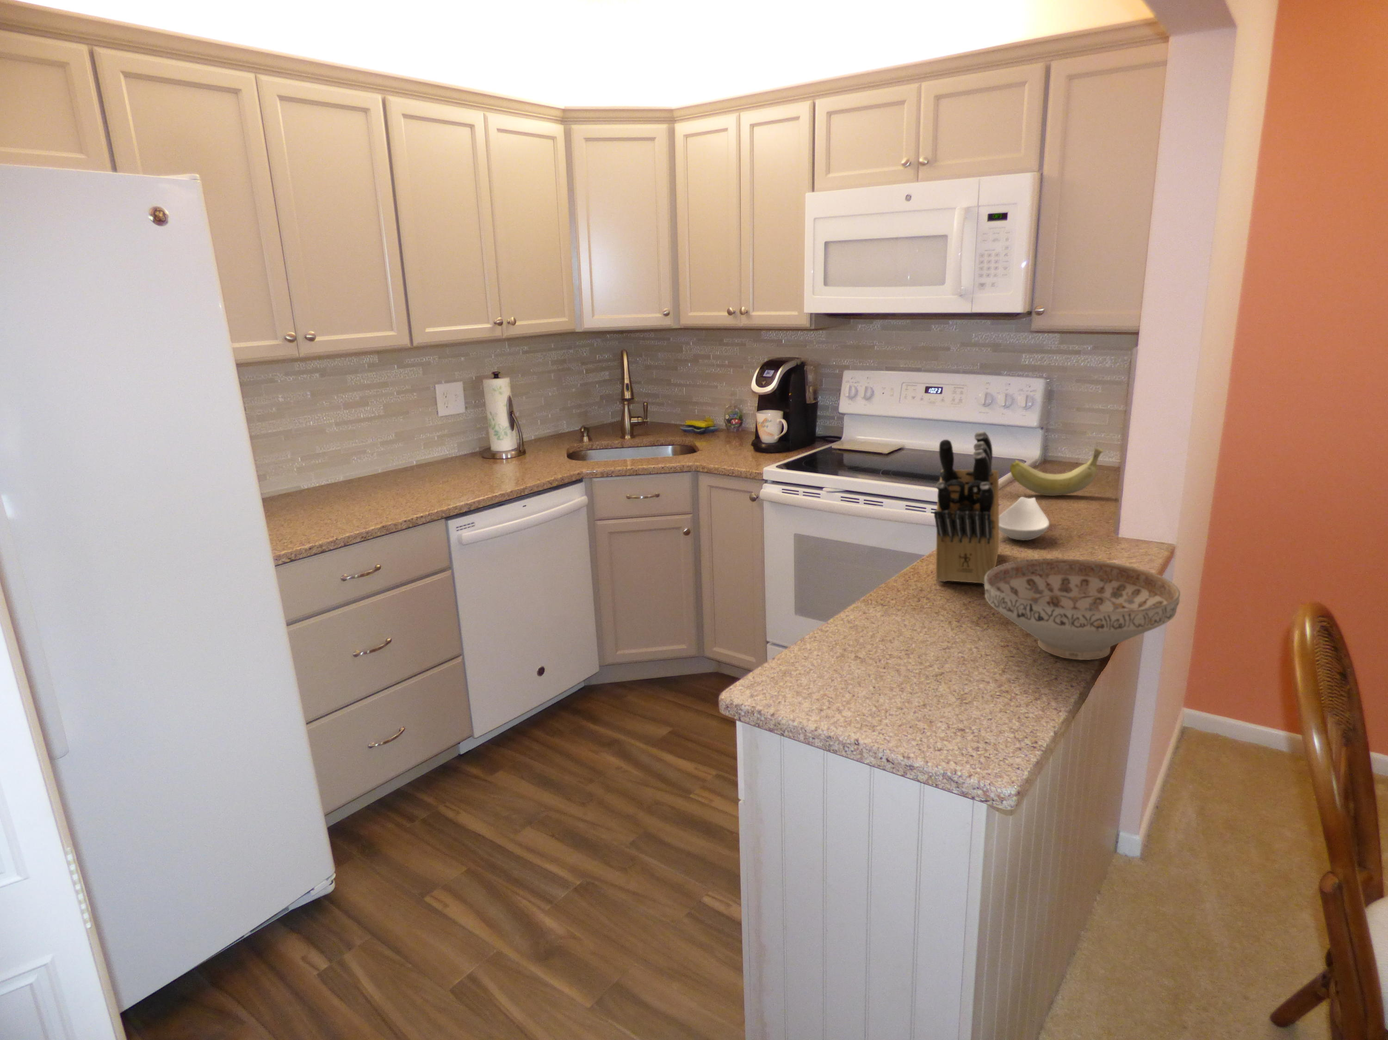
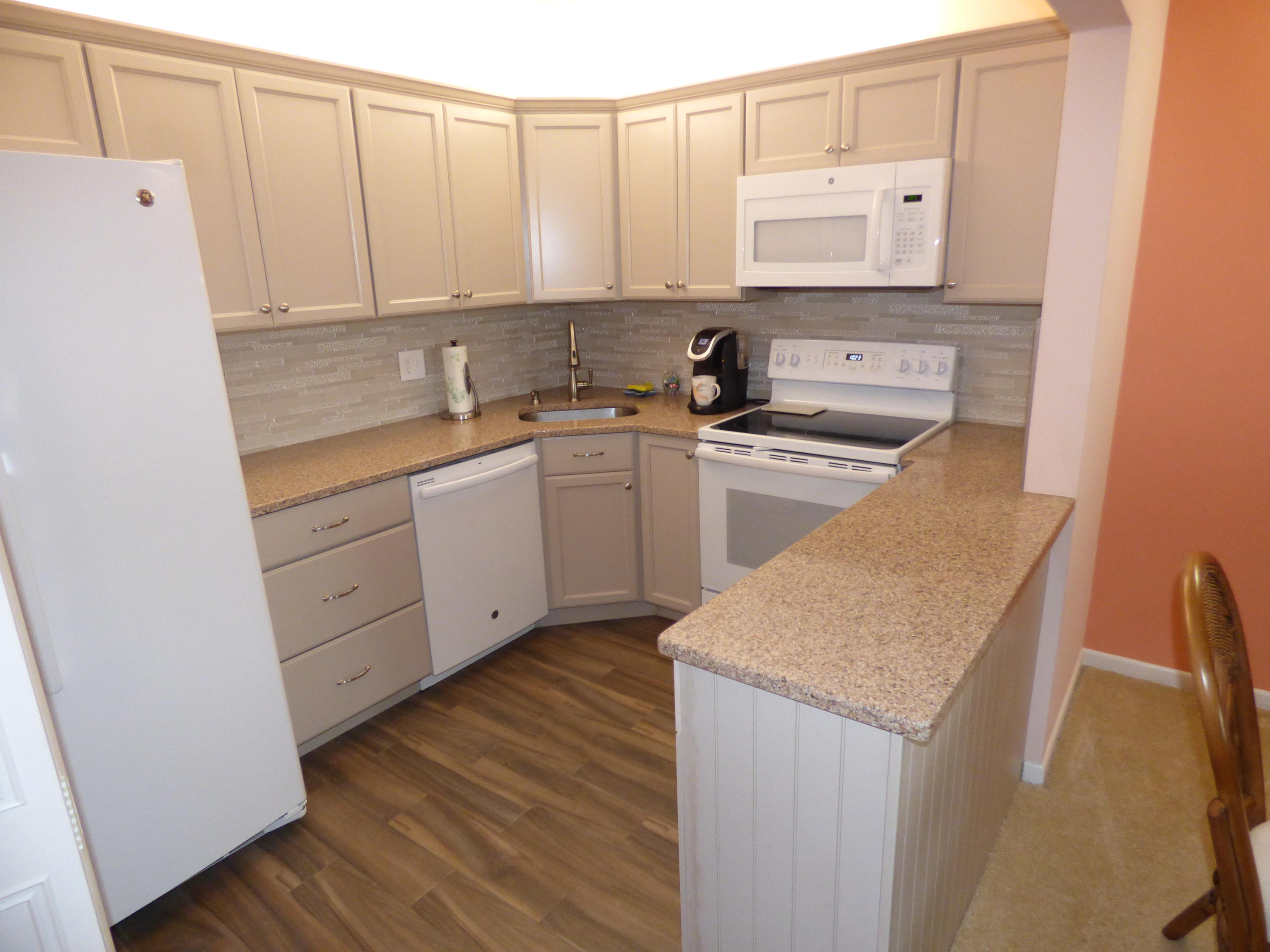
- spoon rest [999,496,1050,541]
- decorative bowl [984,558,1180,661]
- knife block [933,430,999,584]
- banana [1010,448,1104,496]
